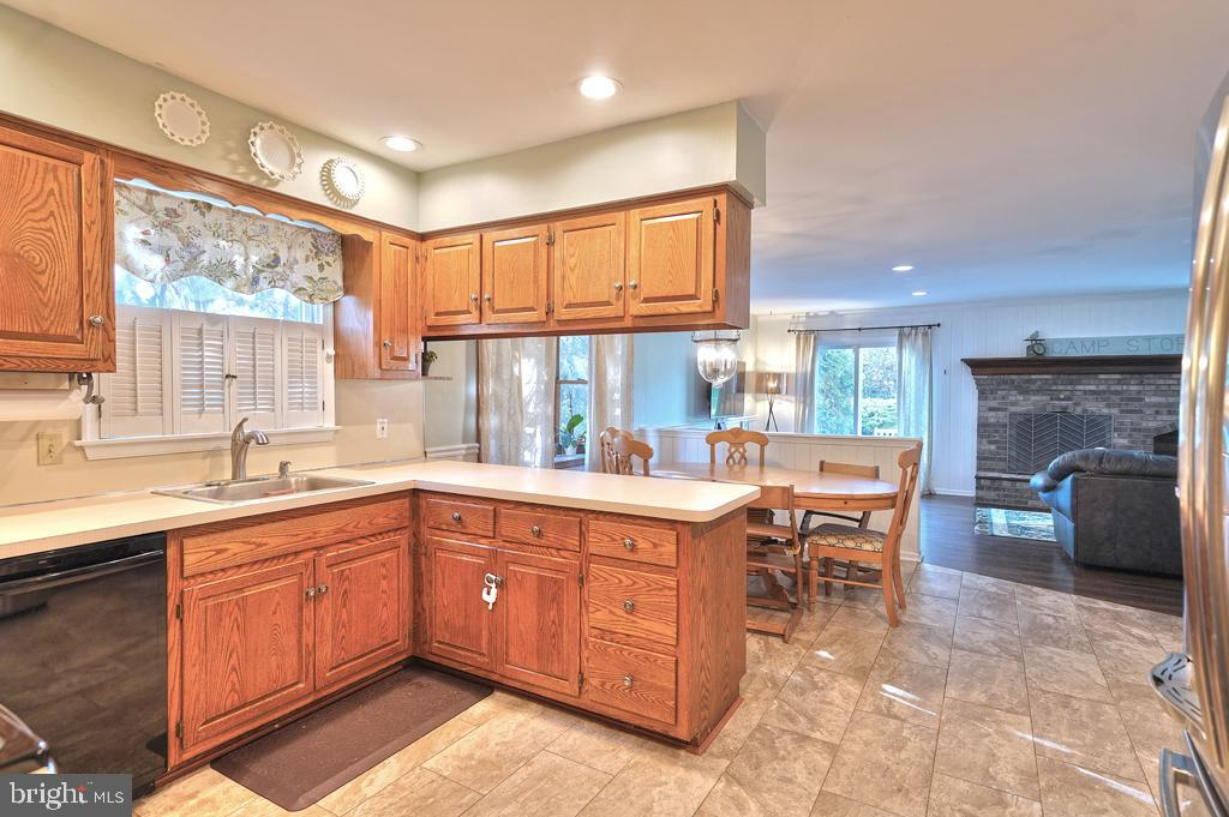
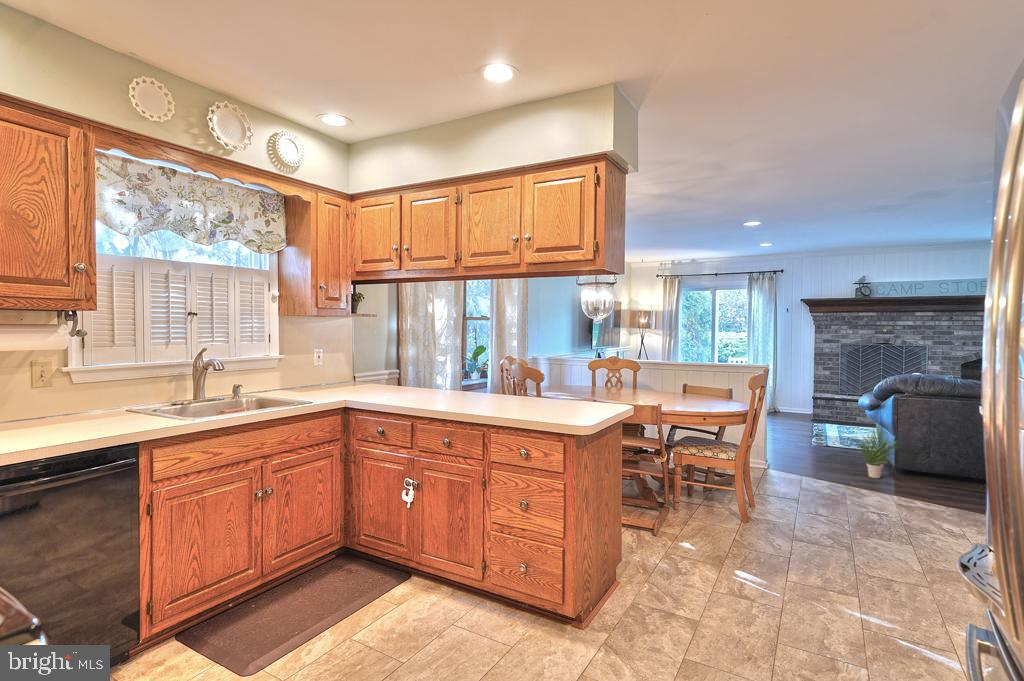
+ potted plant [849,423,902,479]
